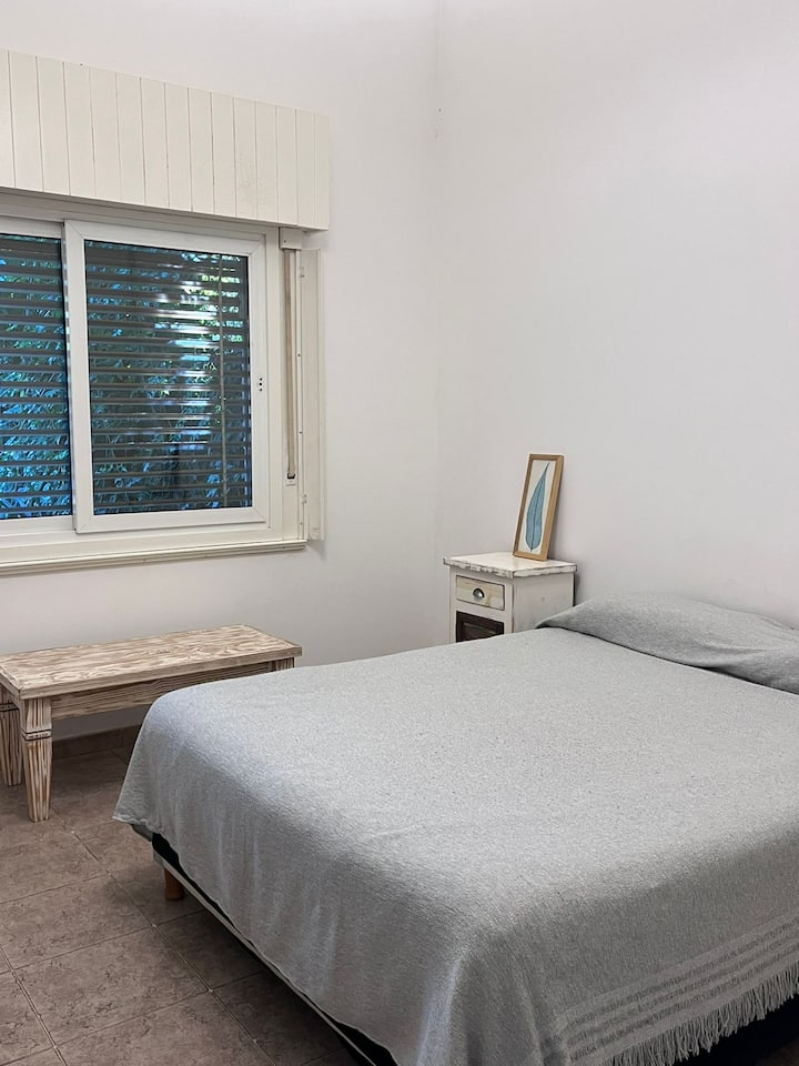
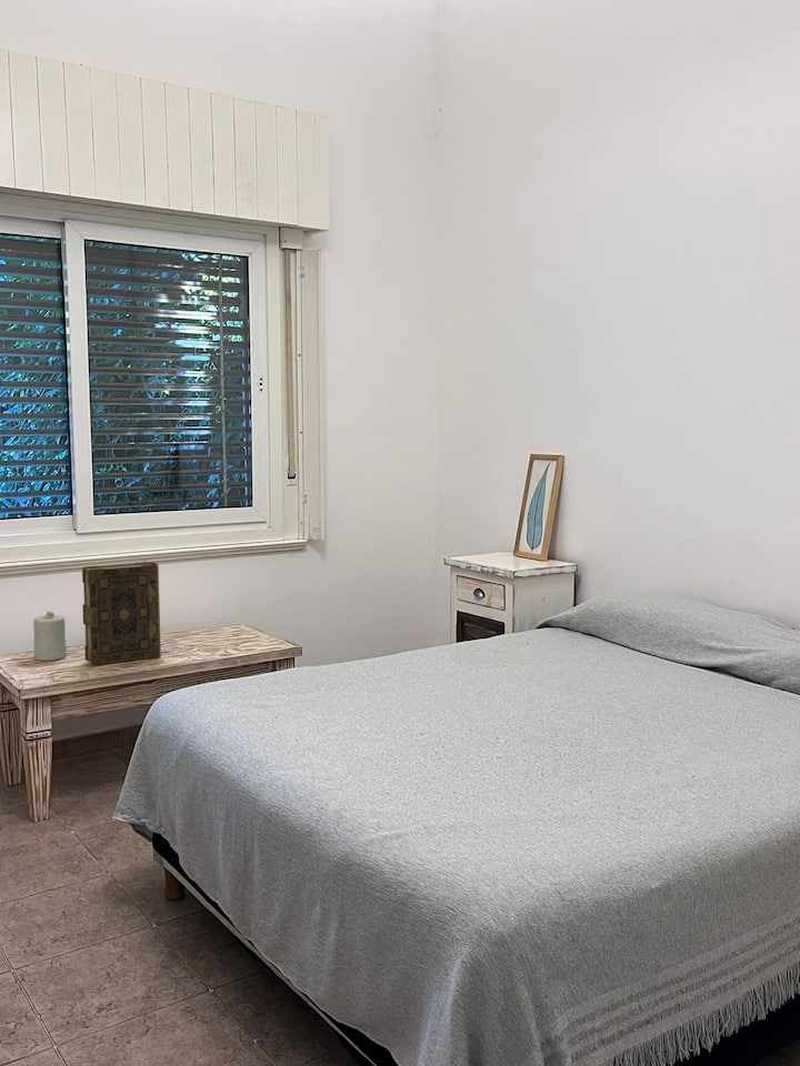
+ book [81,561,162,666]
+ candle [32,611,68,662]
